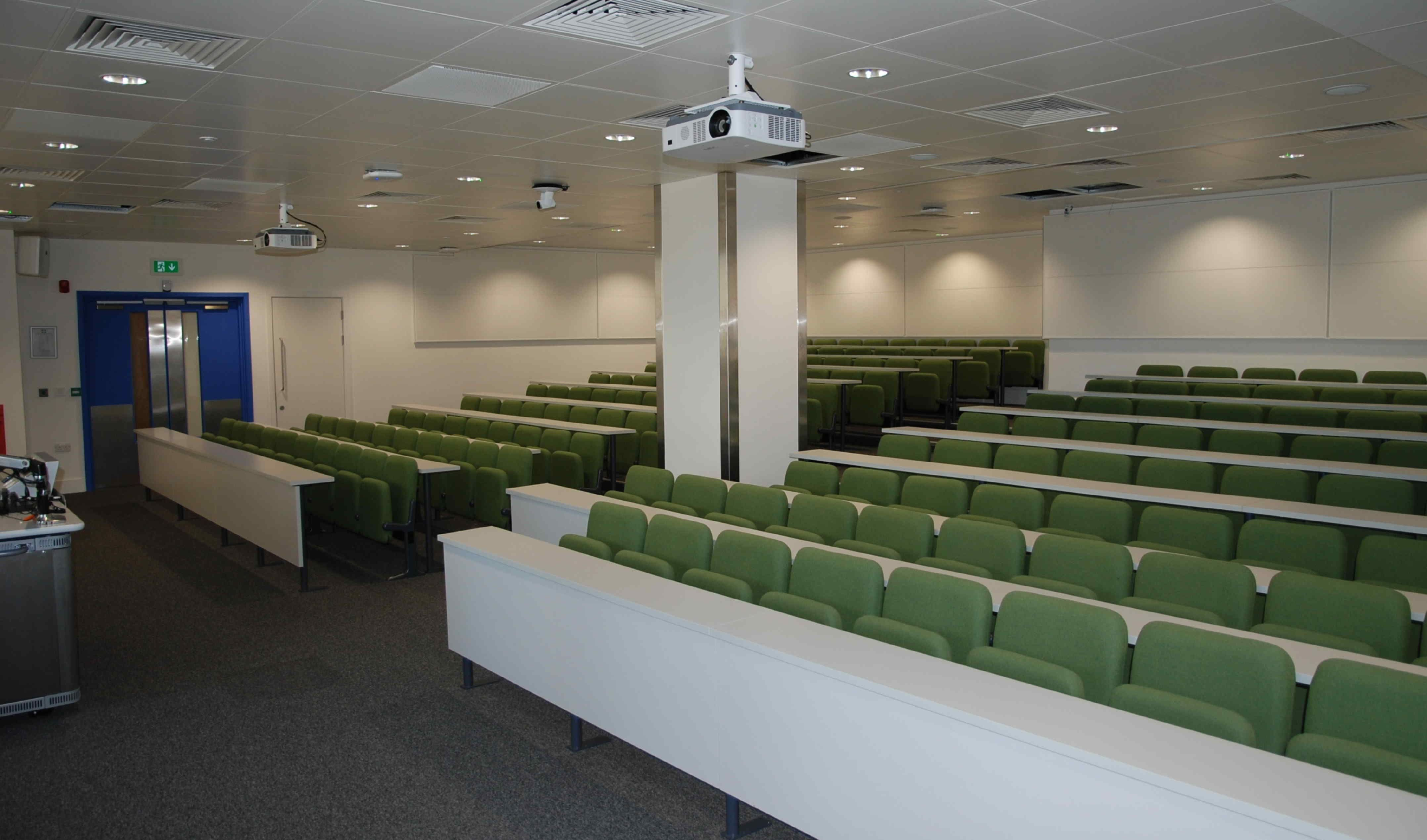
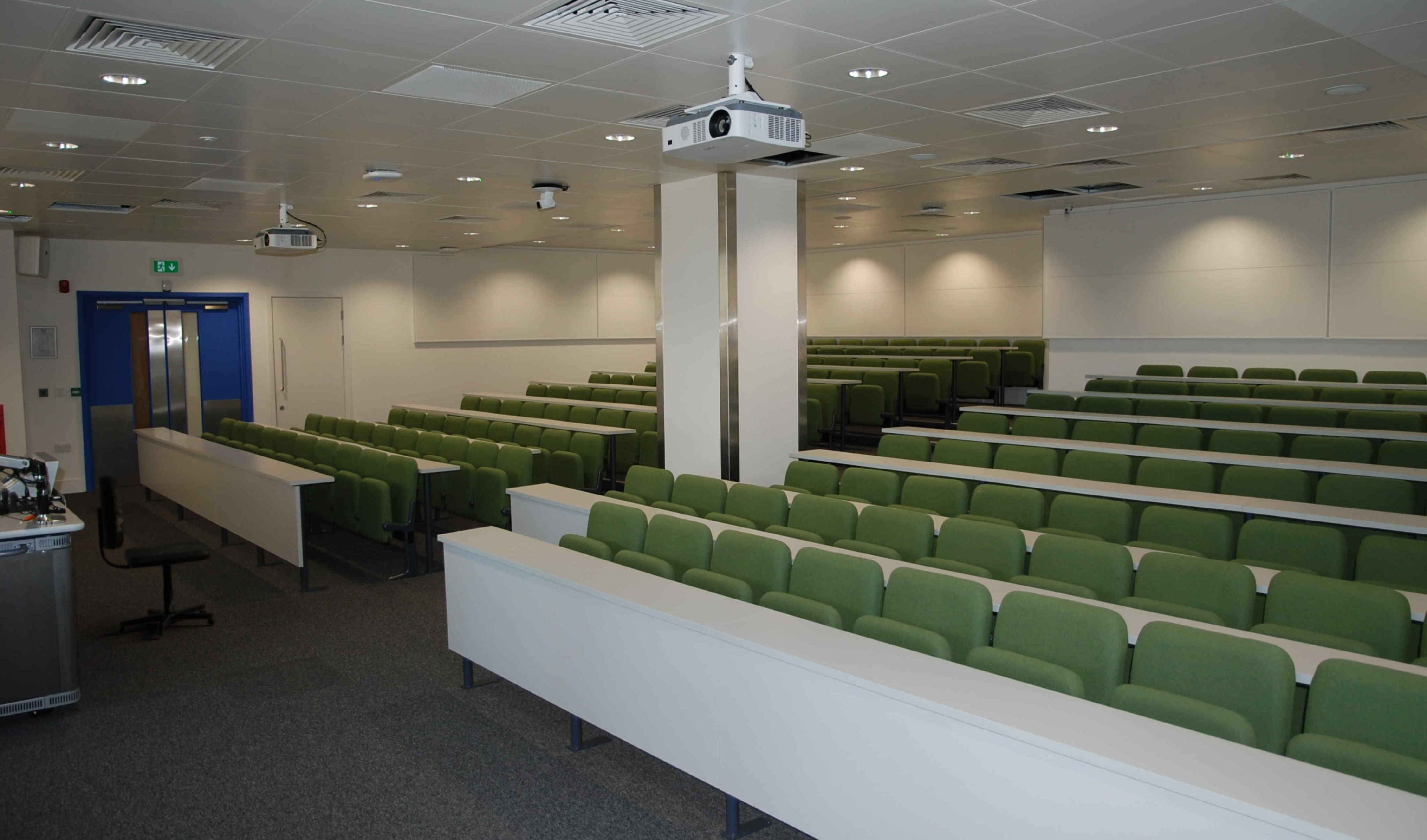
+ office chair [97,475,216,637]
